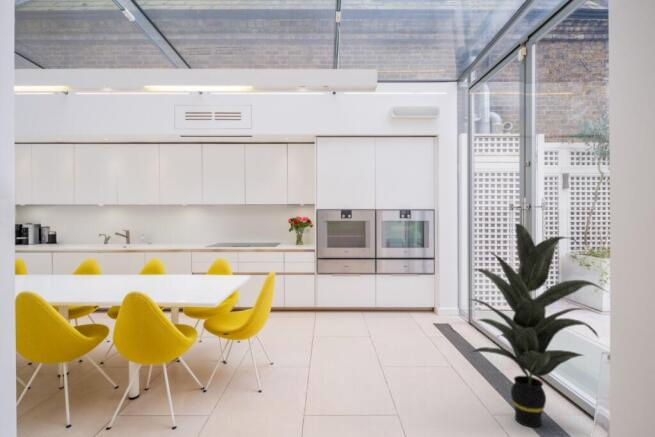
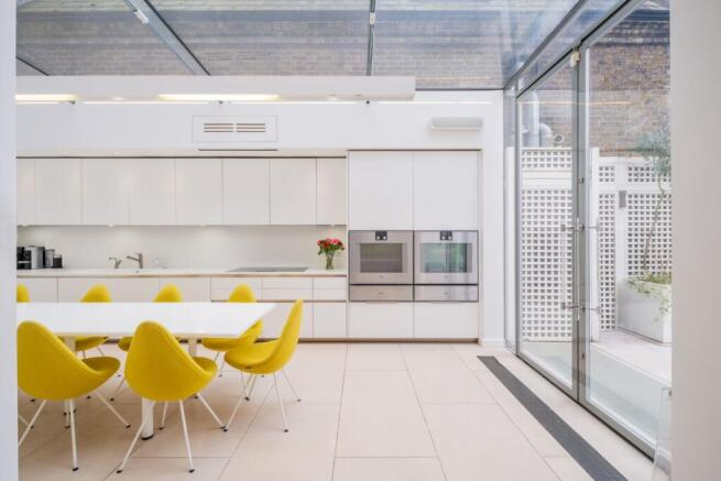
- indoor plant [468,223,608,428]
